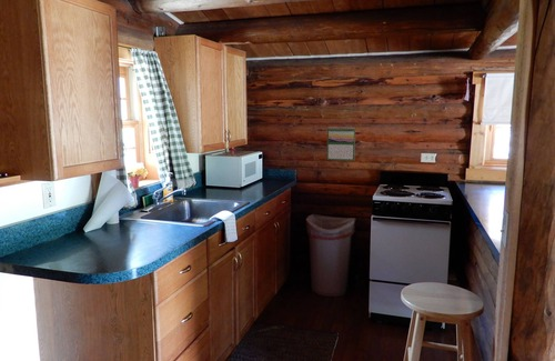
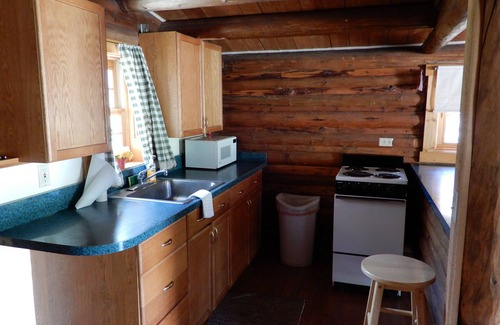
- calendar [326,127,356,162]
